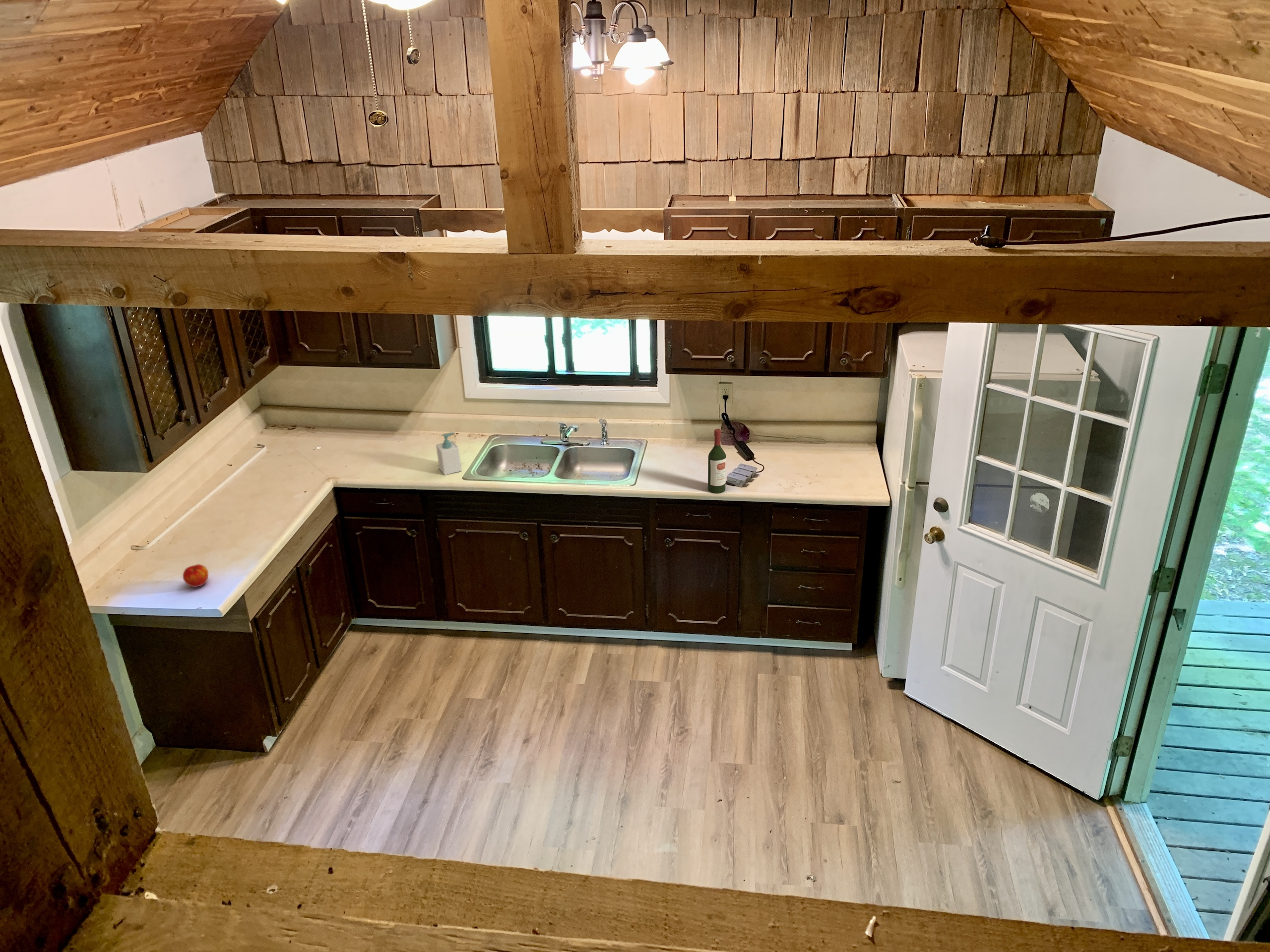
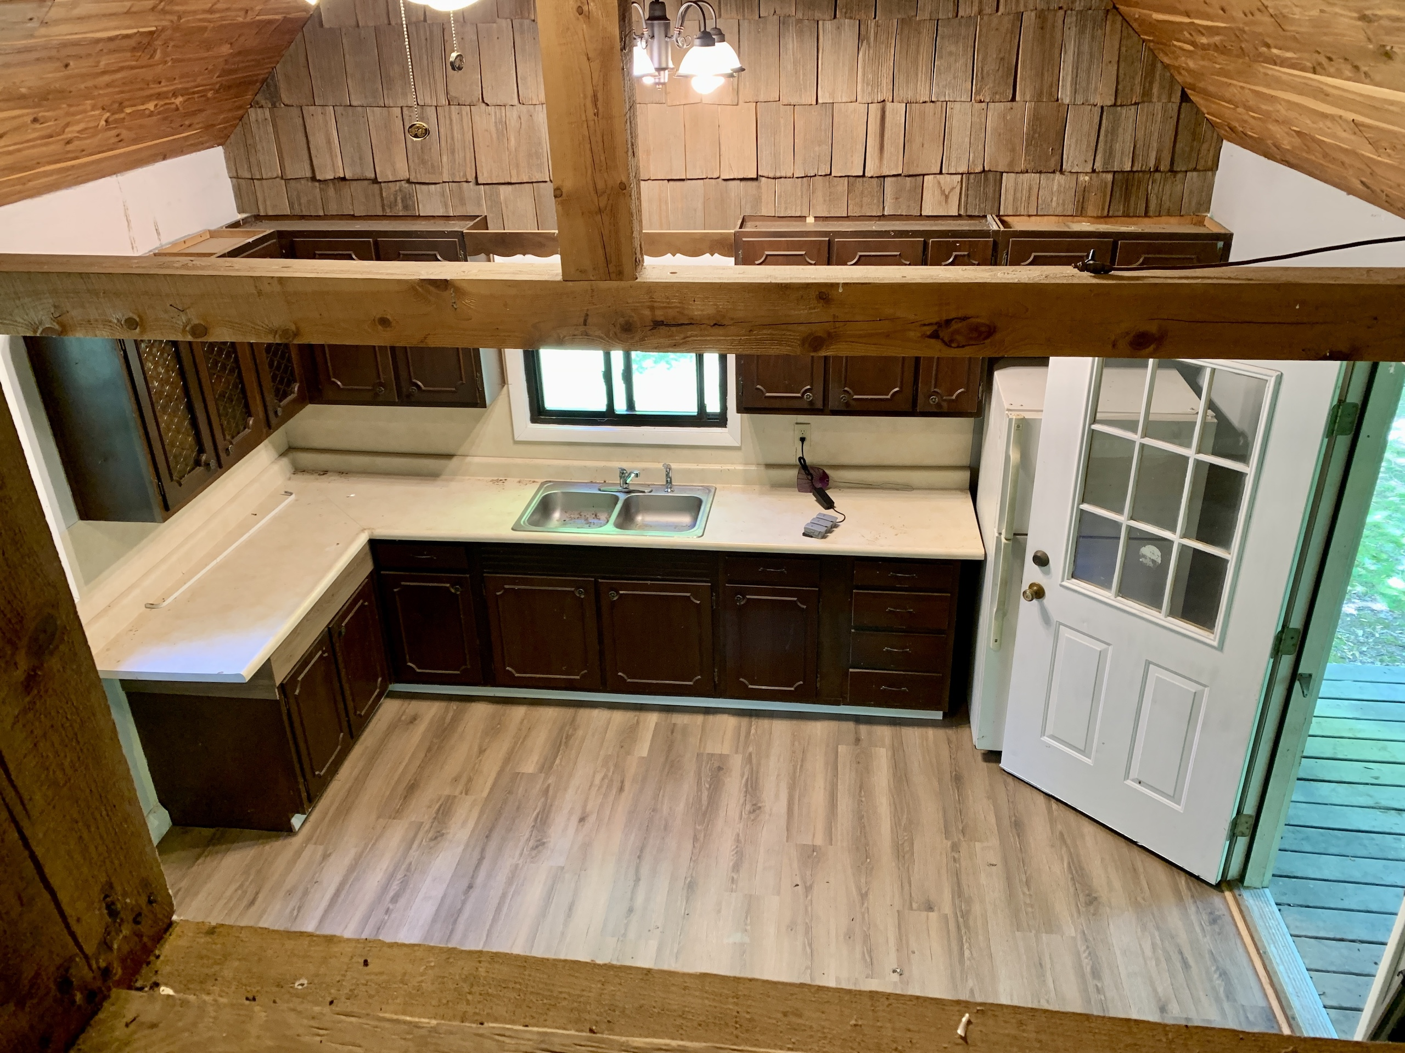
- soap bottle [436,432,462,476]
- wine bottle [707,428,727,494]
- apple [182,564,209,588]
